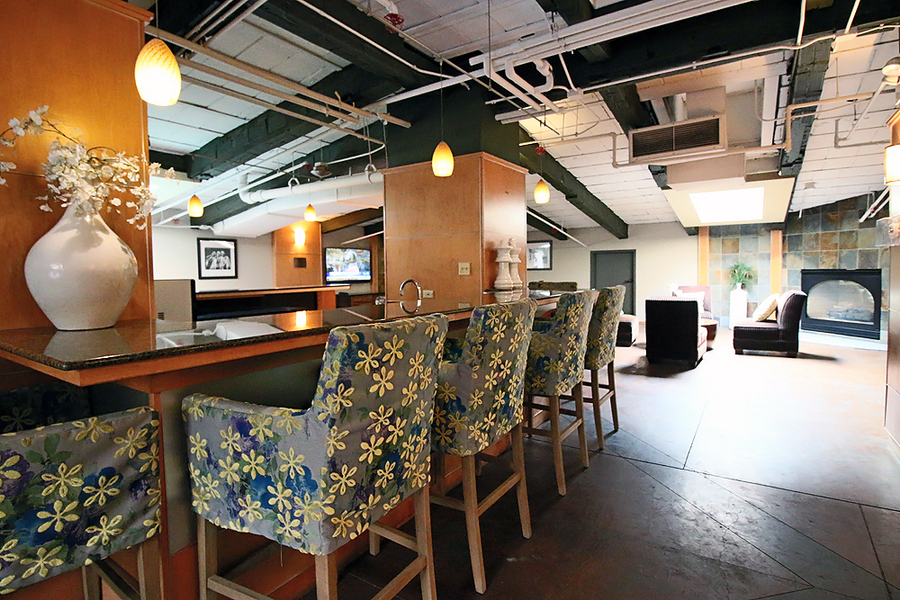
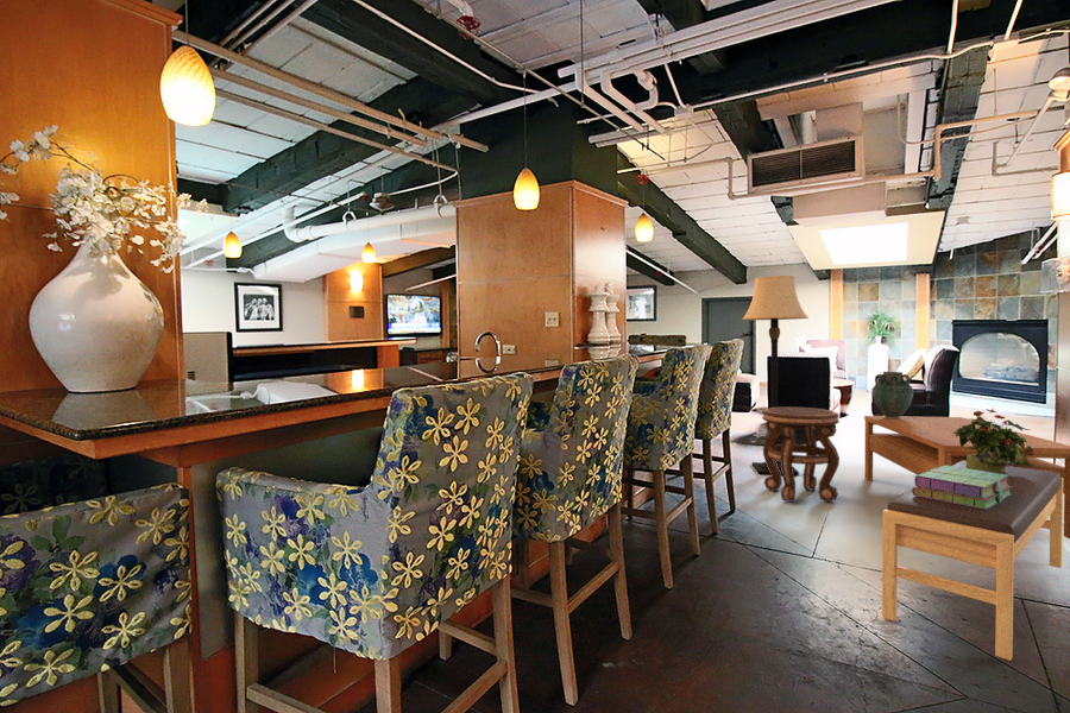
+ side table [761,406,841,504]
+ coffee table [863,415,1070,541]
+ vase [871,371,914,418]
+ potted plant [953,406,1034,473]
+ bench [881,461,1064,662]
+ lamp [741,275,810,477]
+ stack of books [912,466,1012,510]
